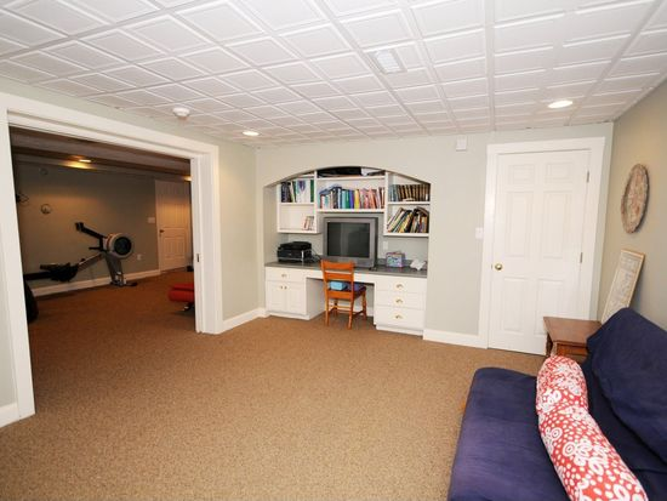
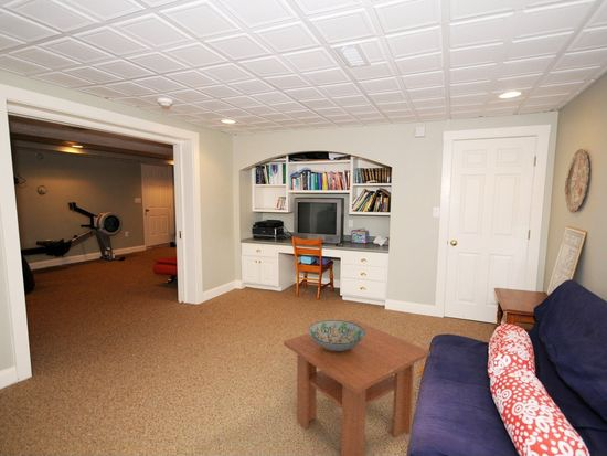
+ decorative bowl [308,319,365,351]
+ coffee table [283,318,430,456]
